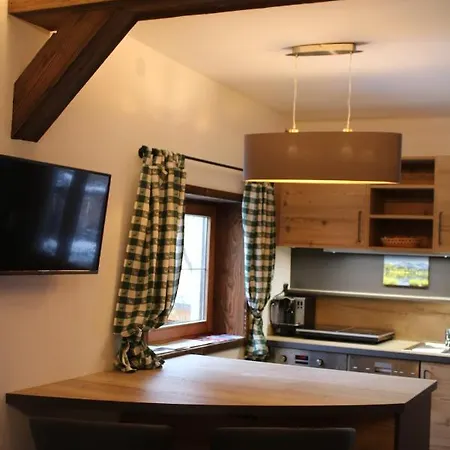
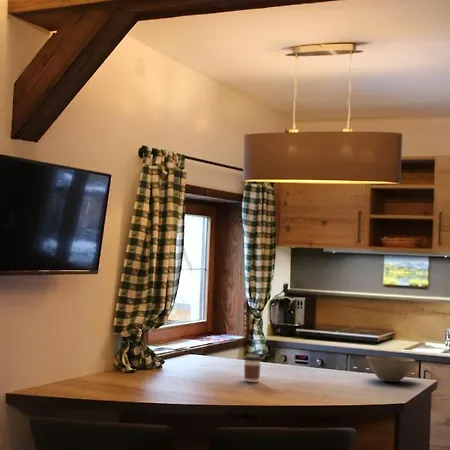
+ coffee cup [243,353,262,383]
+ bowl [365,355,416,383]
